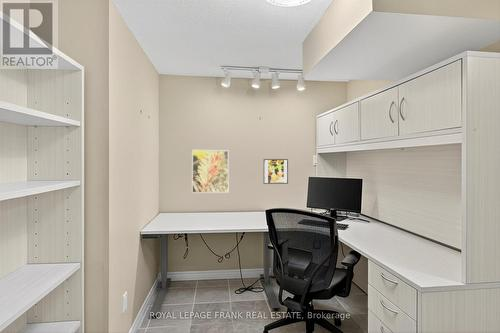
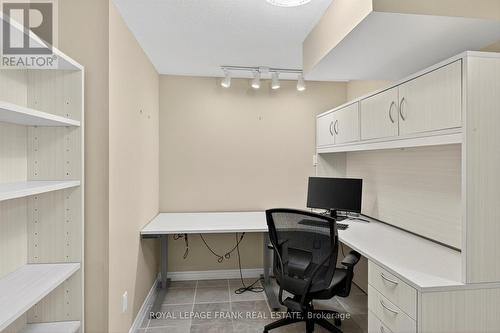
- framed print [191,149,230,194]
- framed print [263,158,289,185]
